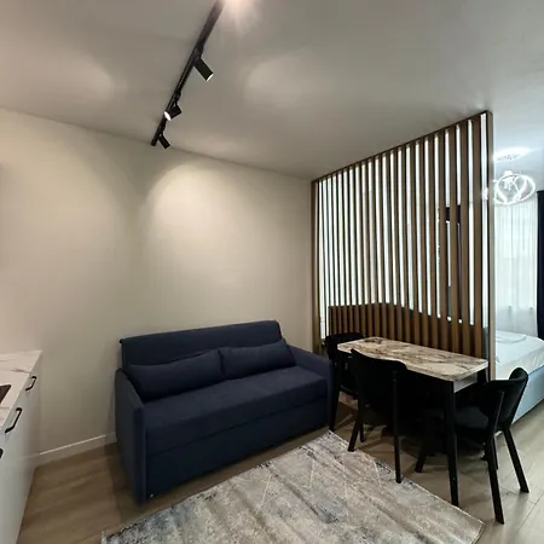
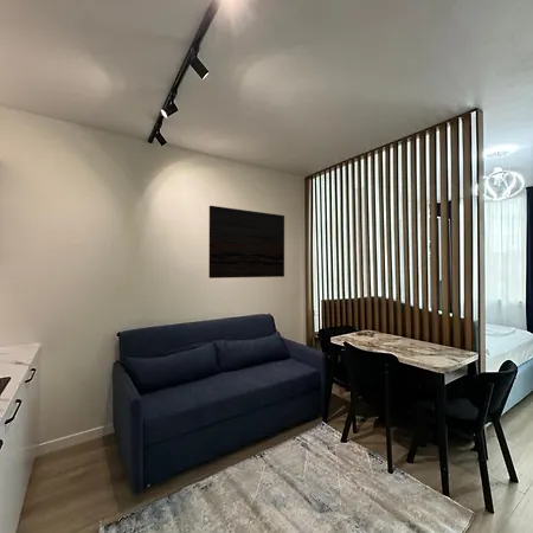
+ wall art [207,205,285,280]
